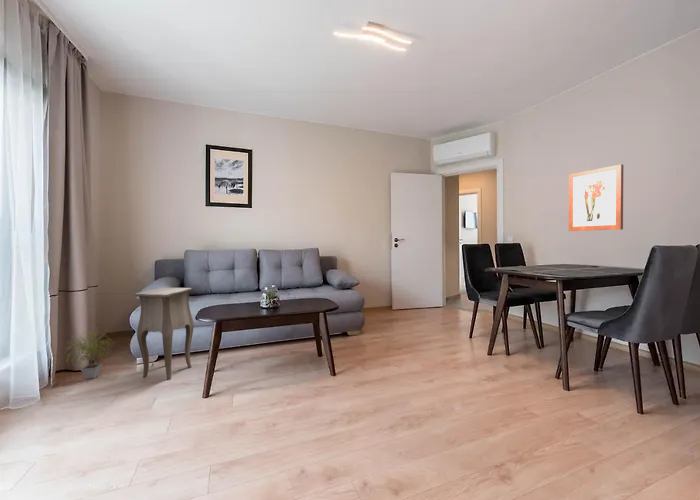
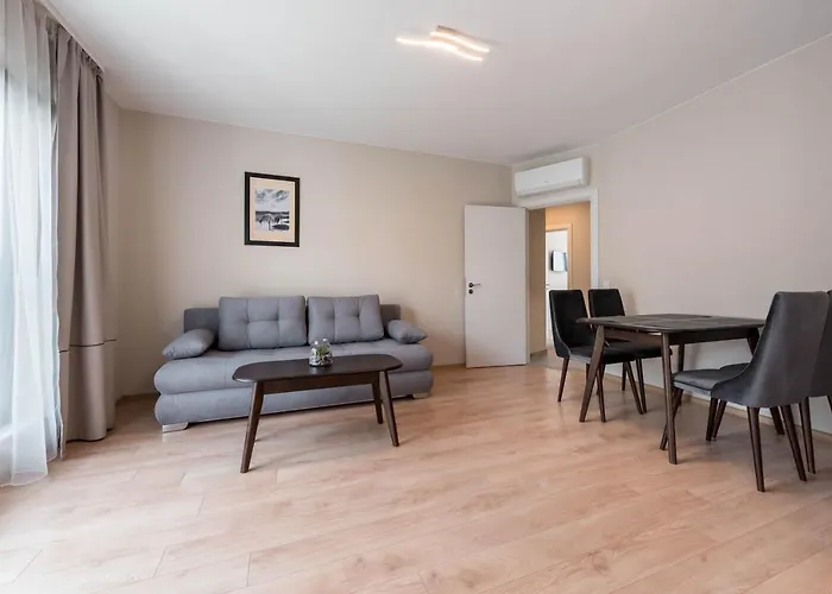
- side table [134,287,195,380]
- wall art [568,163,624,232]
- potted plant [63,328,115,380]
